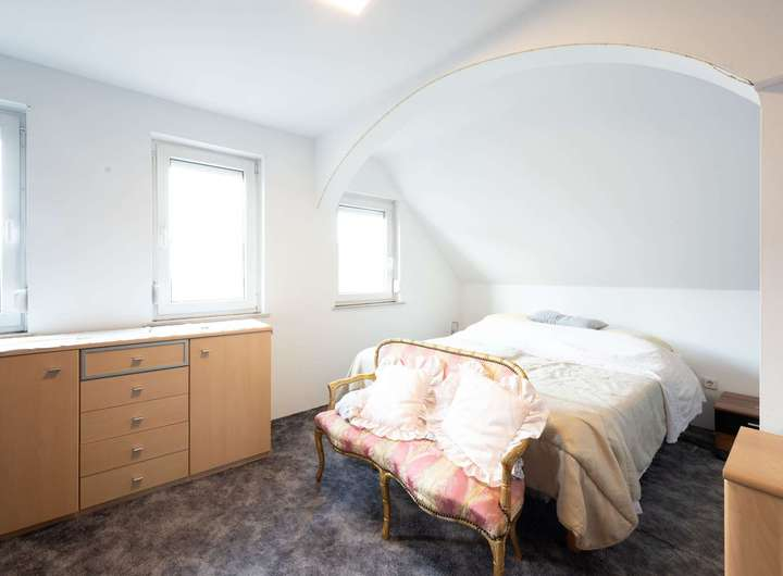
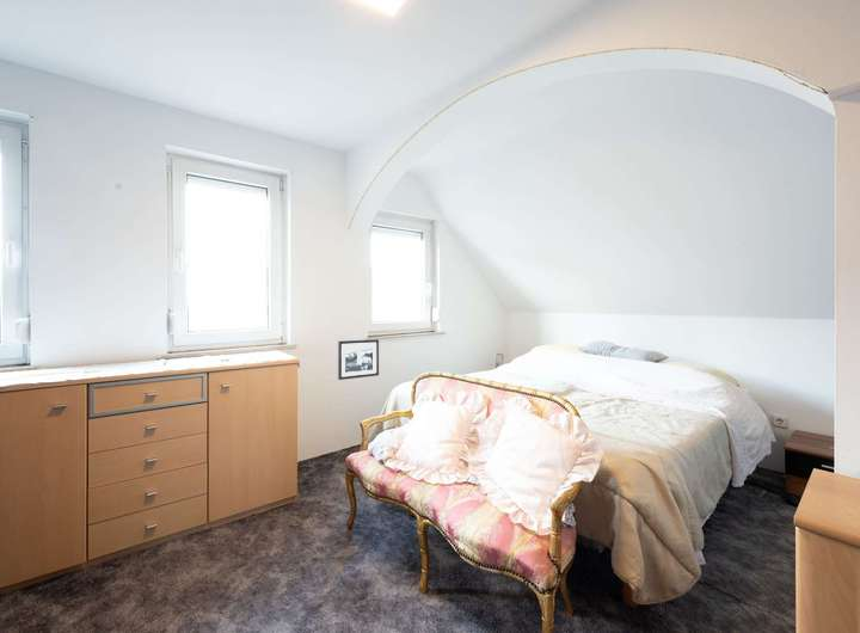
+ picture frame [337,338,380,381]
